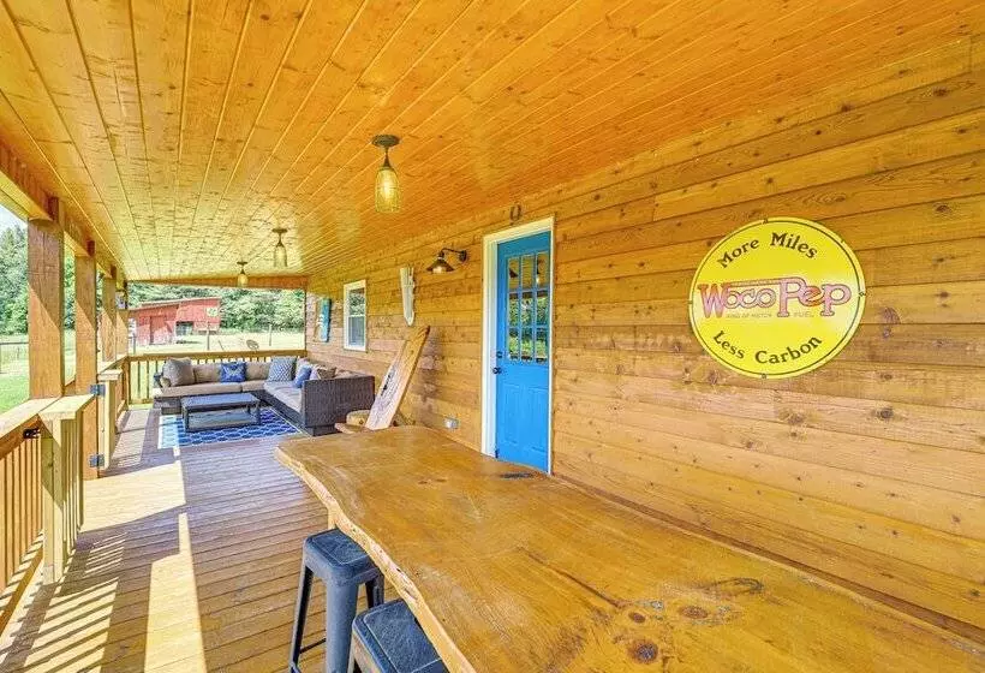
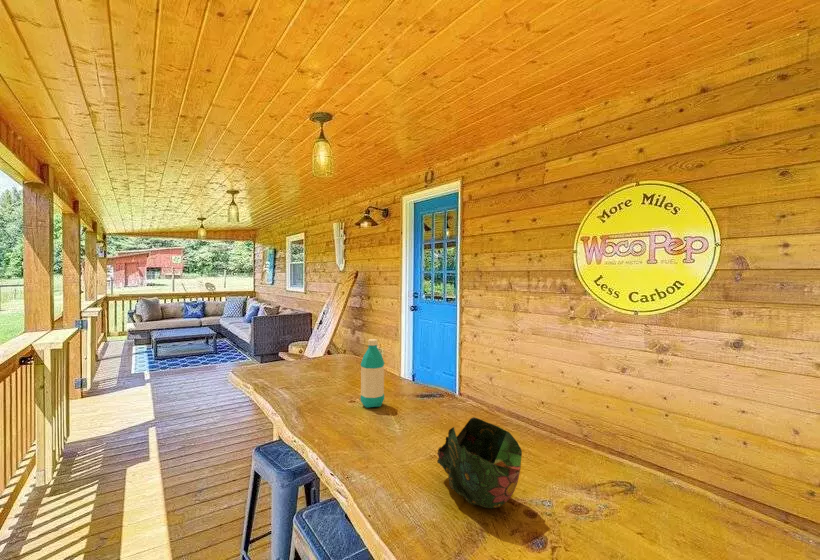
+ water bottle [359,338,385,409]
+ decorative bowl [436,416,523,510]
